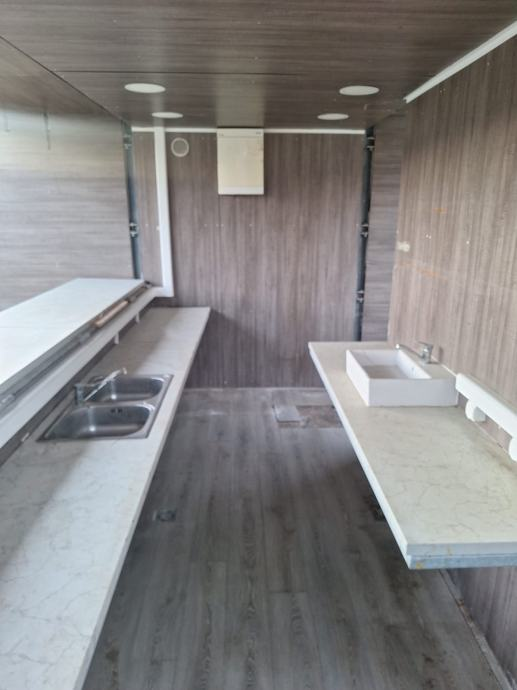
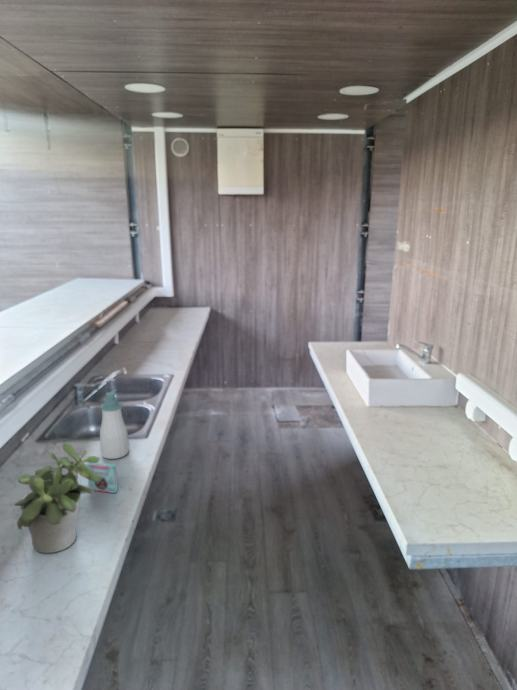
+ soap bottle [99,388,130,460]
+ cosmetic container [86,462,119,494]
+ potted plant [13,442,101,554]
